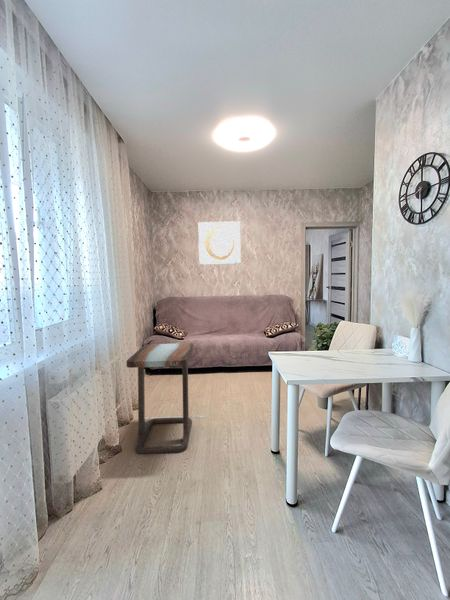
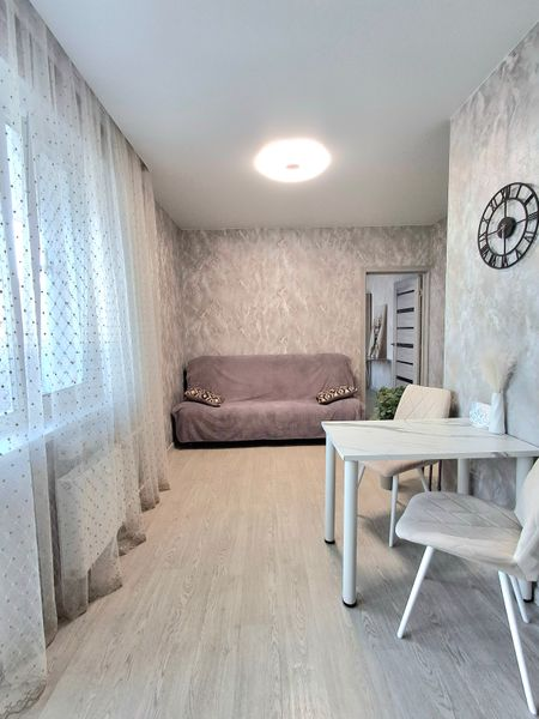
- wall art [197,220,242,266]
- side table [125,342,206,455]
